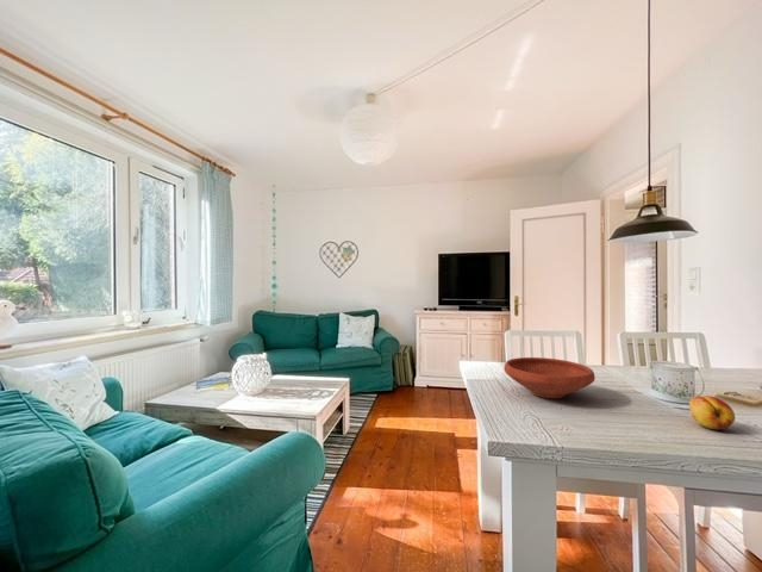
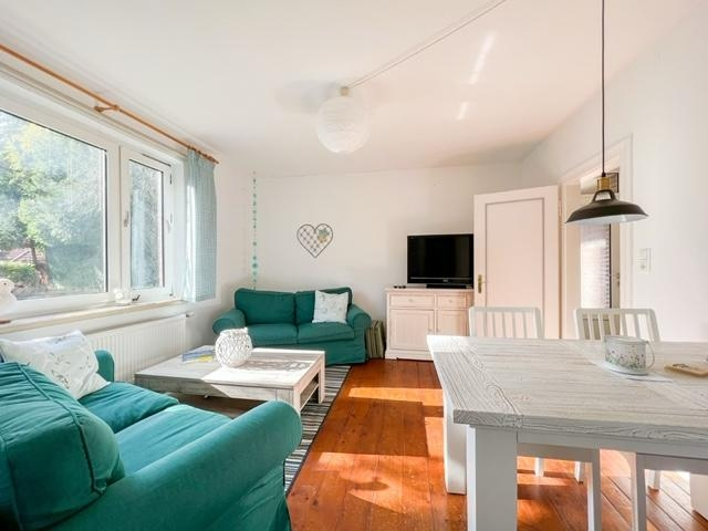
- bowl [502,356,597,399]
- fruit [688,394,736,430]
